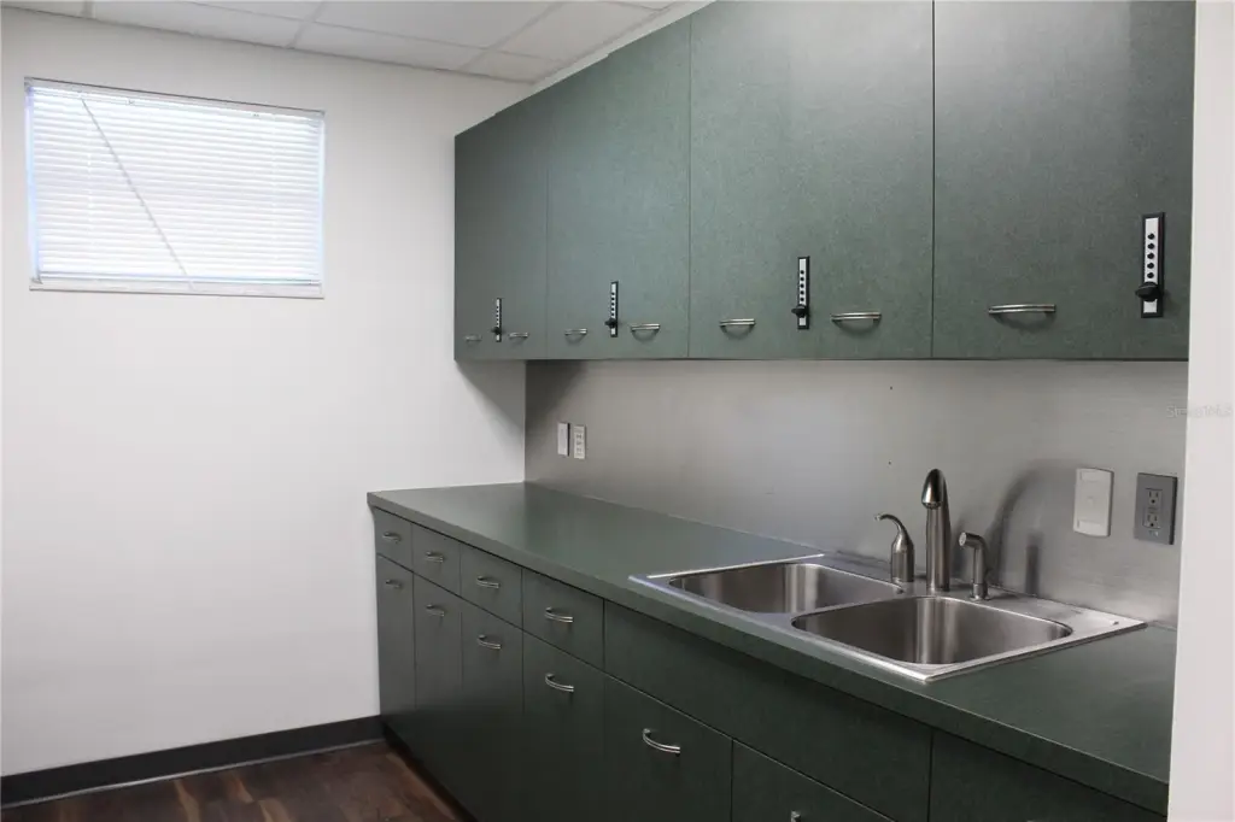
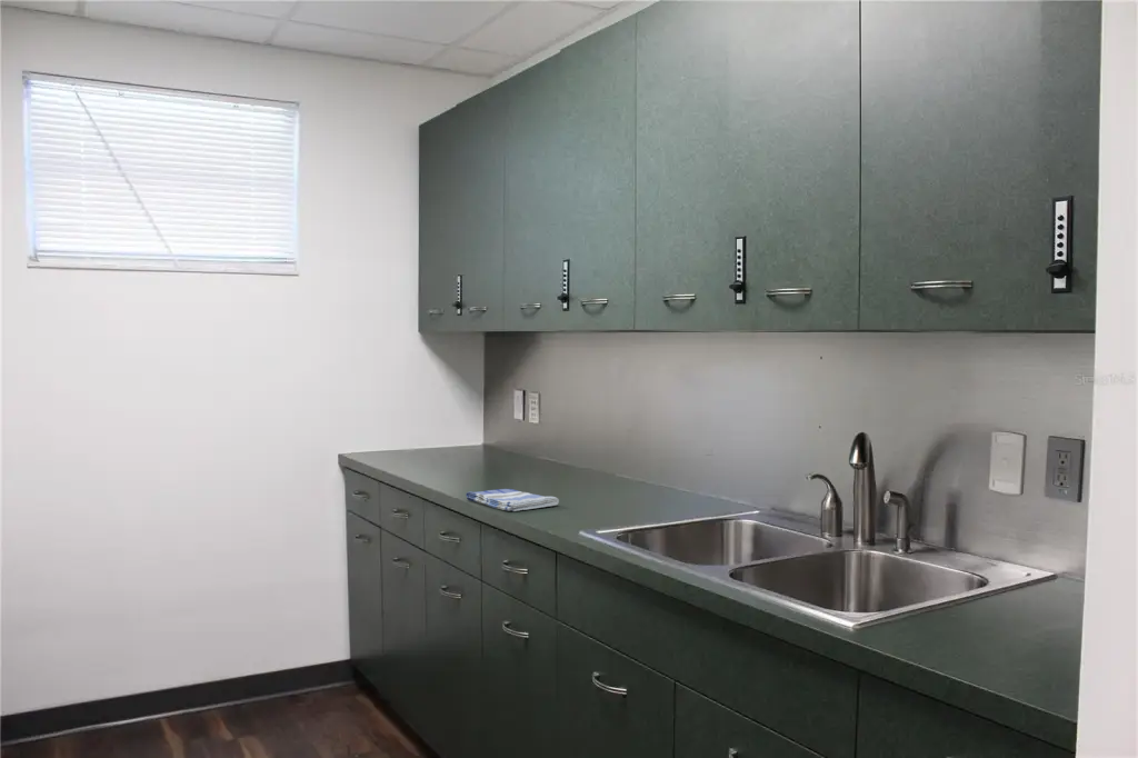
+ dish towel [465,488,560,512]
